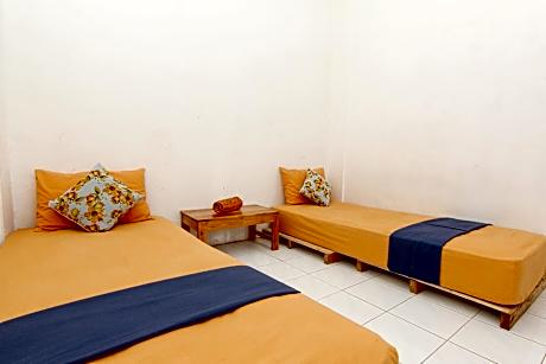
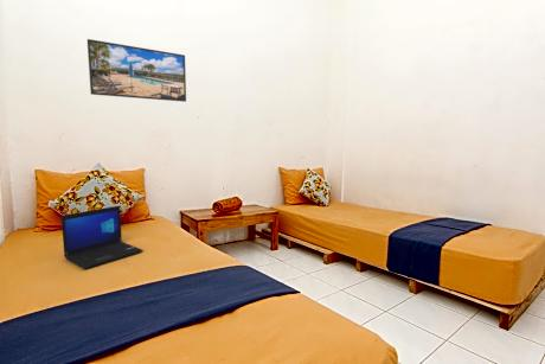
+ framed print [86,38,187,103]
+ laptop [60,205,145,270]
